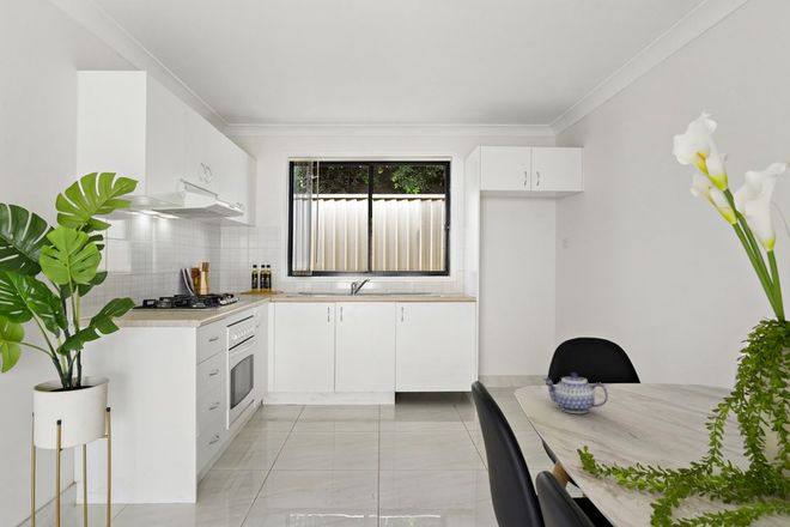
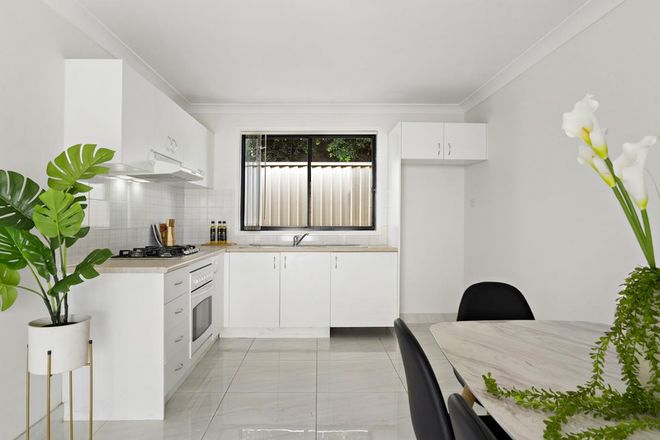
- teapot [541,371,609,414]
